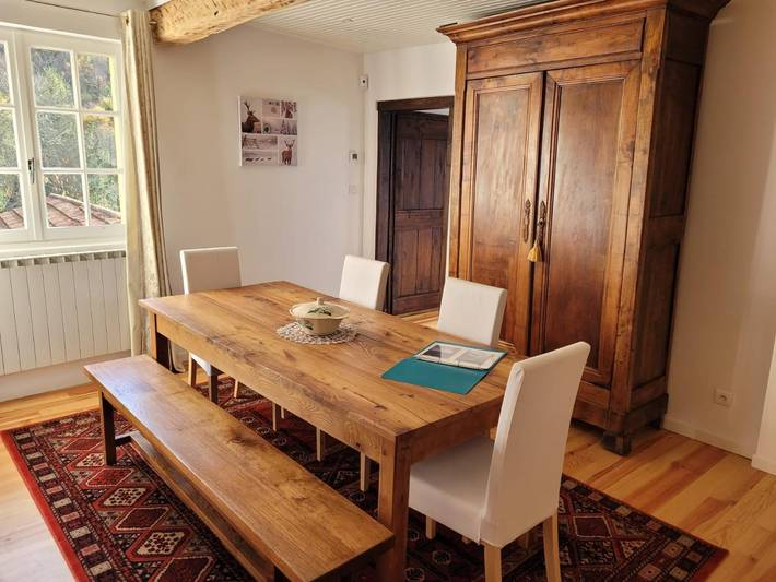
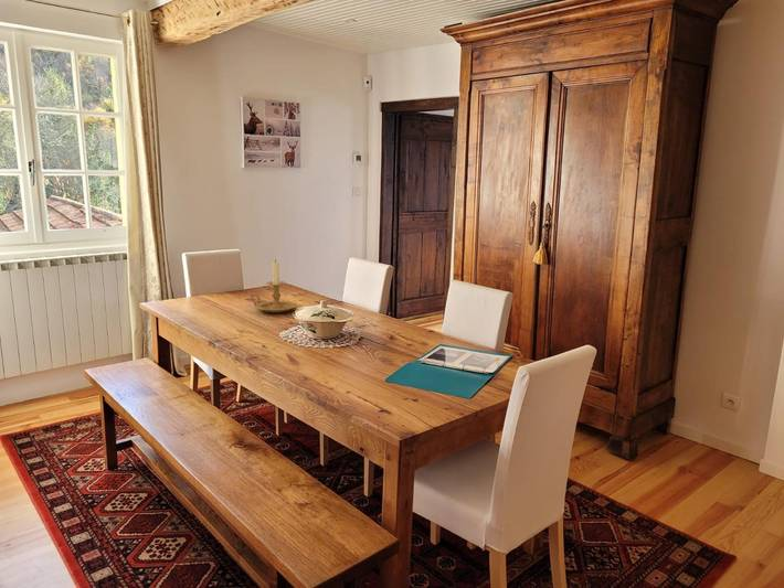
+ candle holder [250,259,298,313]
